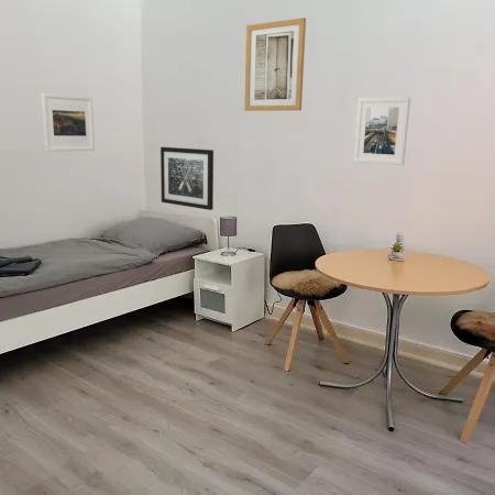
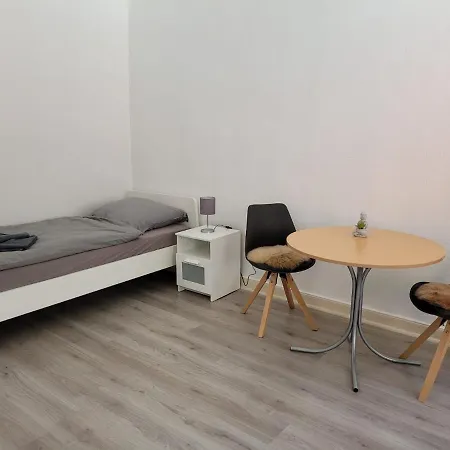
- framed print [353,96,411,166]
- wall art [160,146,215,211]
- wall art [243,16,307,112]
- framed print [41,92,96,153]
